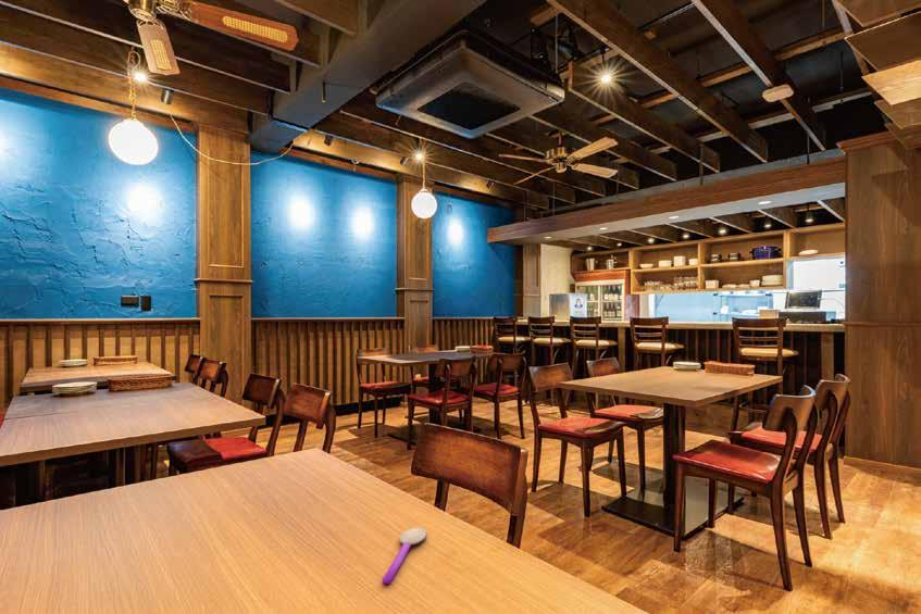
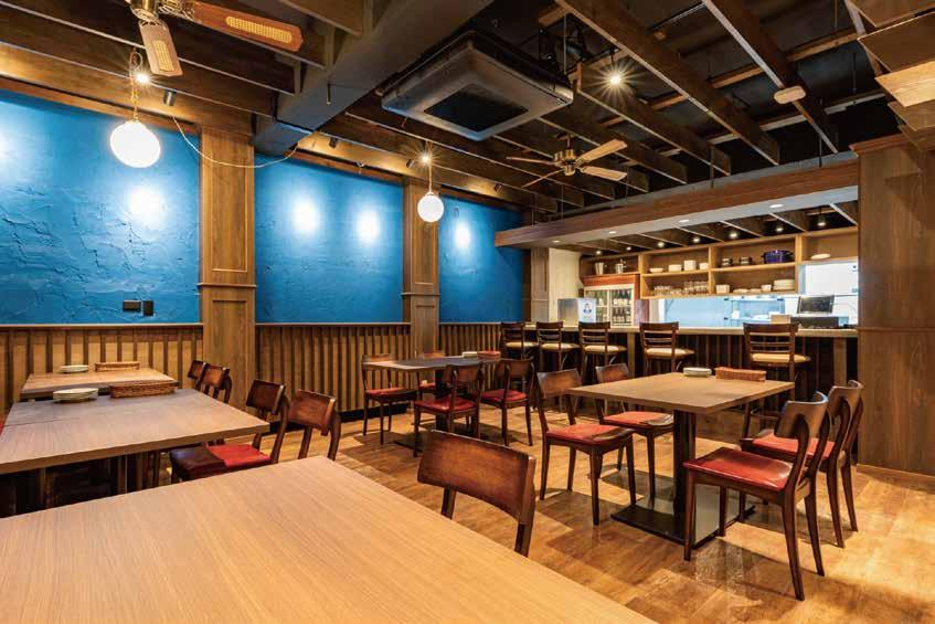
- spoon [382,527,427,585]
